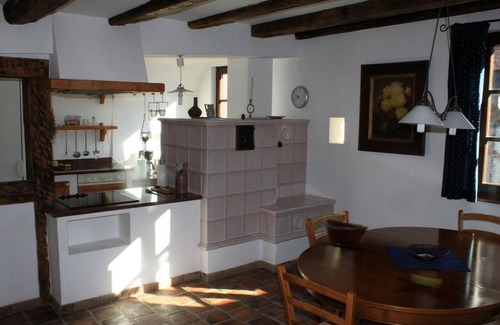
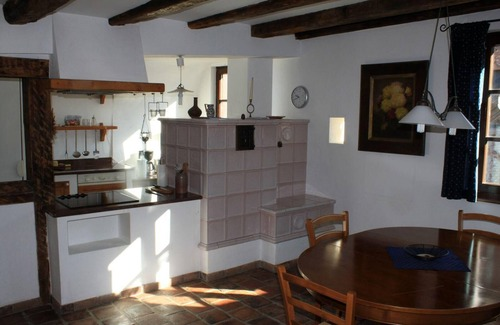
- ceramic bowl [323,217,370,249]
- banana [404,269,445,287]
